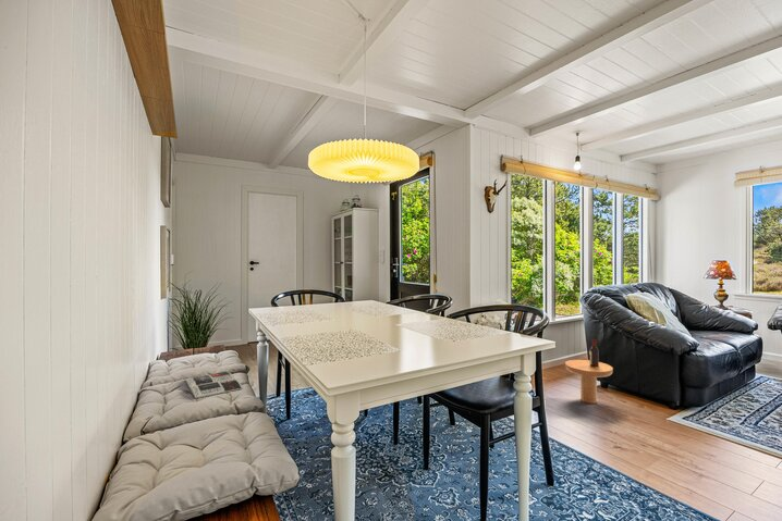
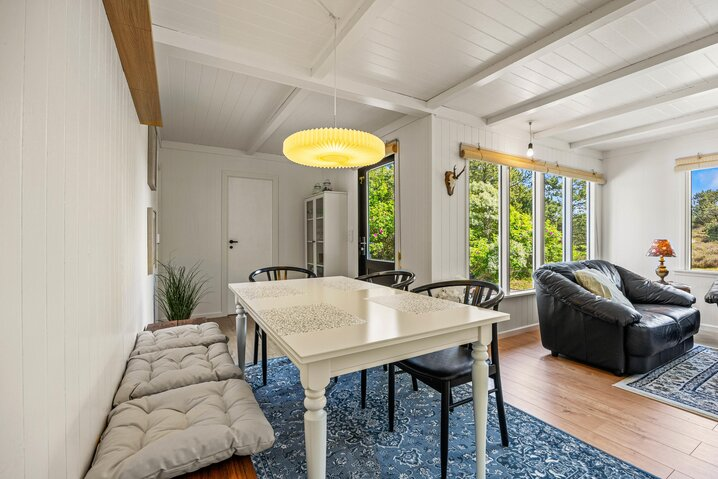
- side table [564,337,614,405]
- magazine [184,371,244,399]
